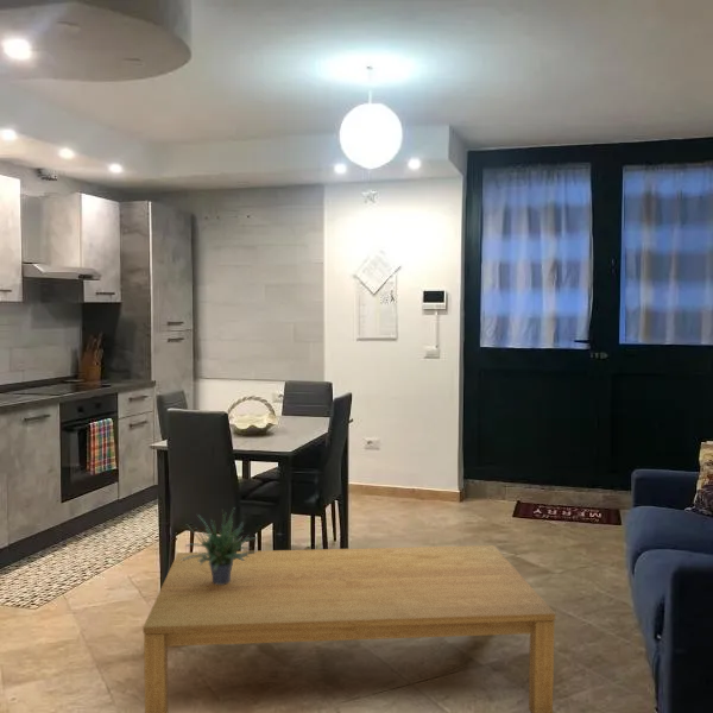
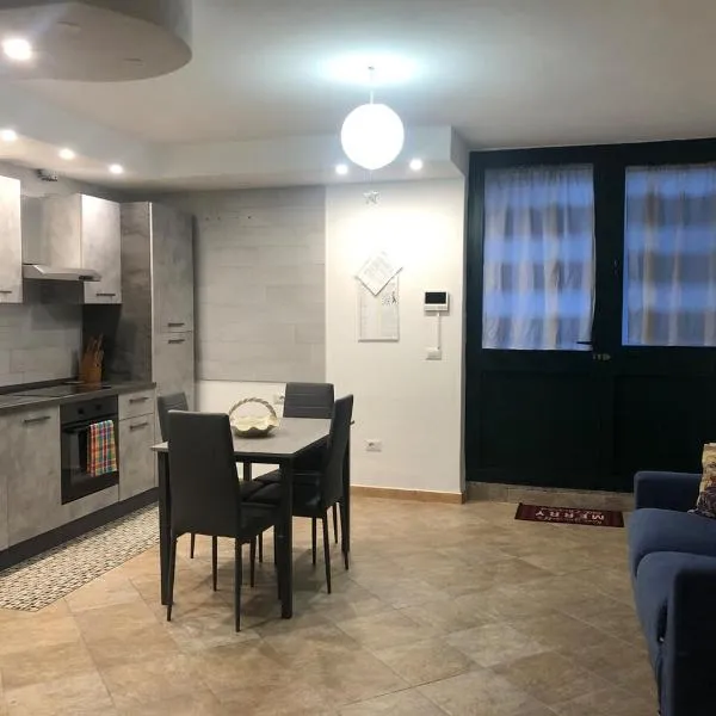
- coffee table [141,544,556,713]
- potted plant [181,505,259,585]
